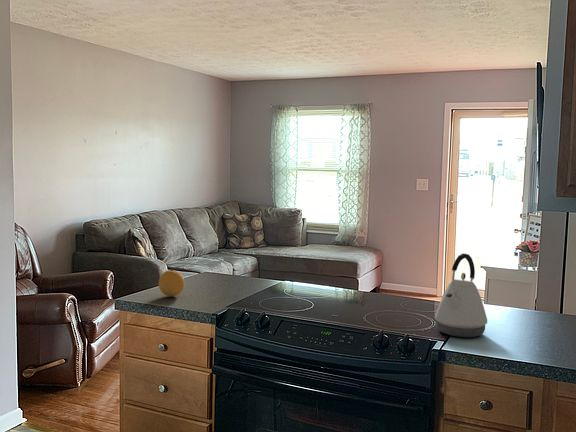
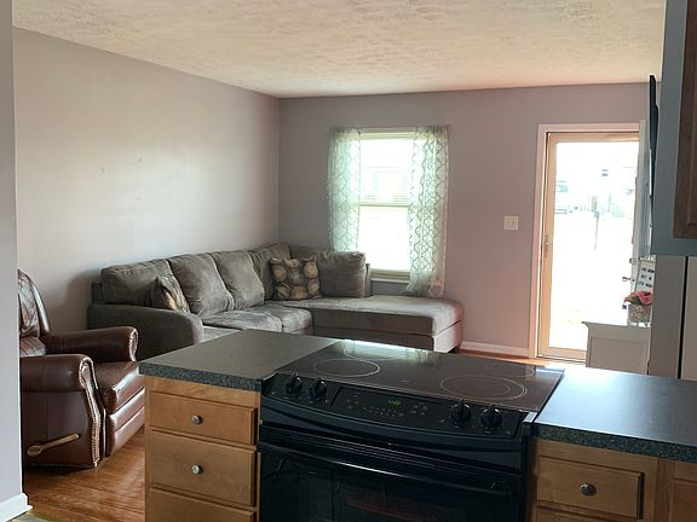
- kettle [434,252,488,338]
- fruit [158,269,185,297]
